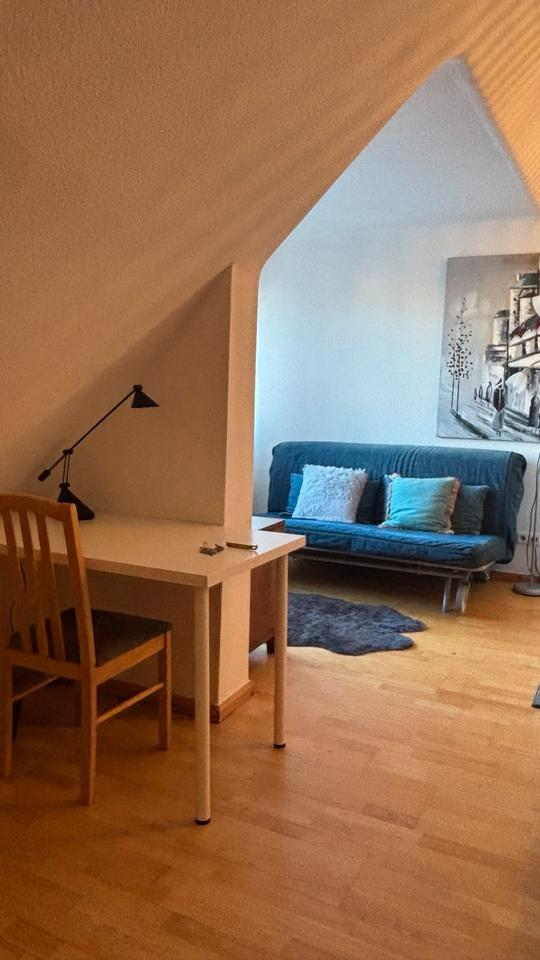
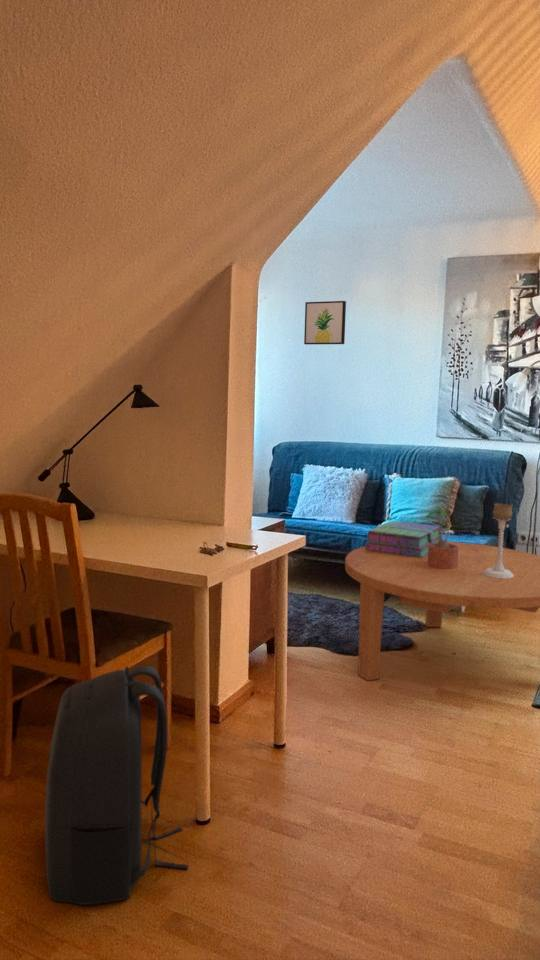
+ potted plant [424,508,459,569]
+ wall art [303,300,347,345]
+ backpack [44,665,190,906]
+ candle holder [483,502,514,579]
+ coffee table [344,541,540,682]
+ stack of books [364,520,439,558]
